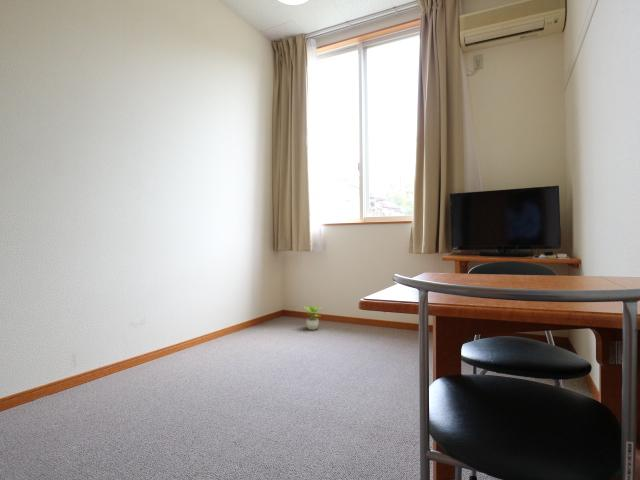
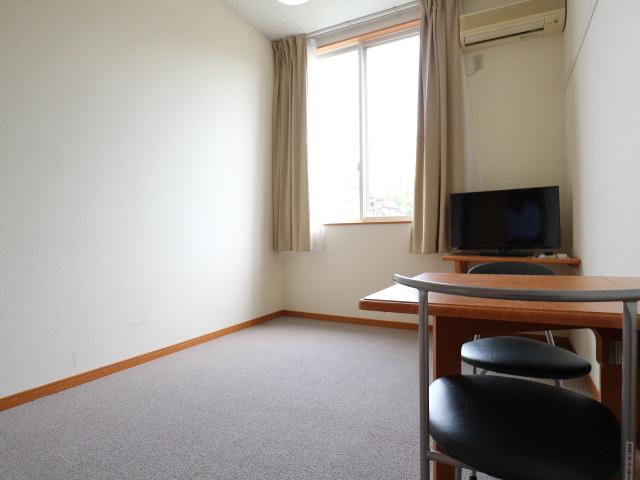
- potted plant [302,302,322,331]
